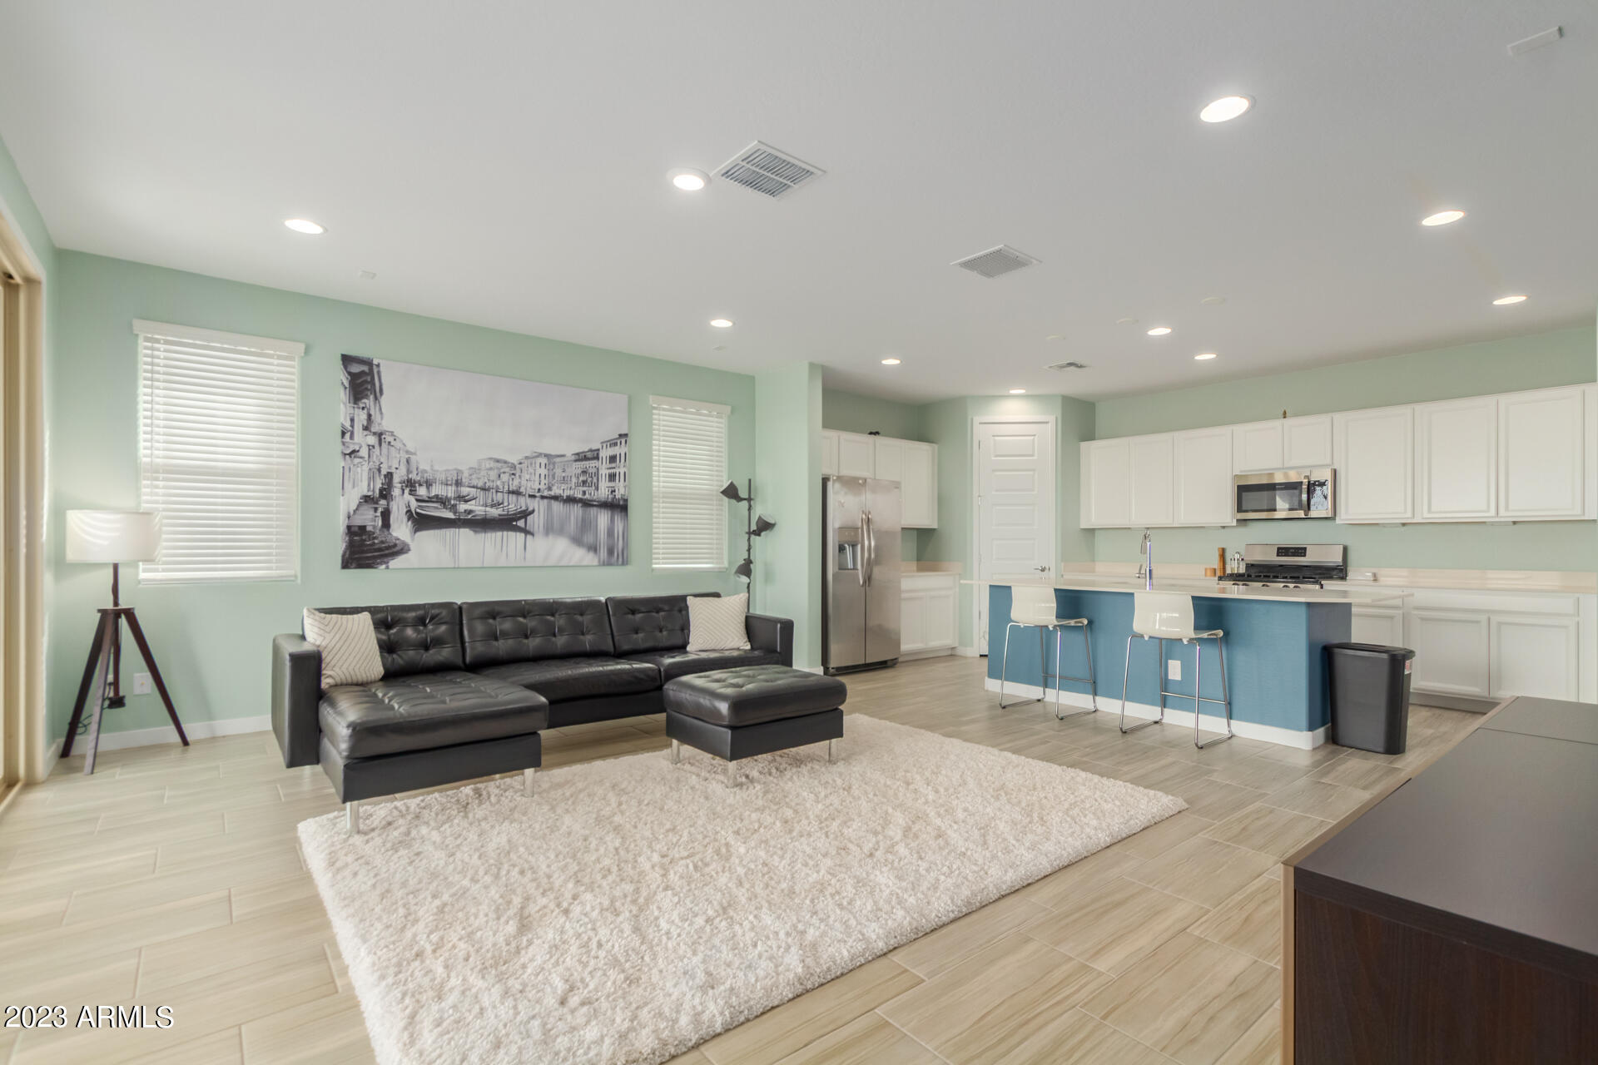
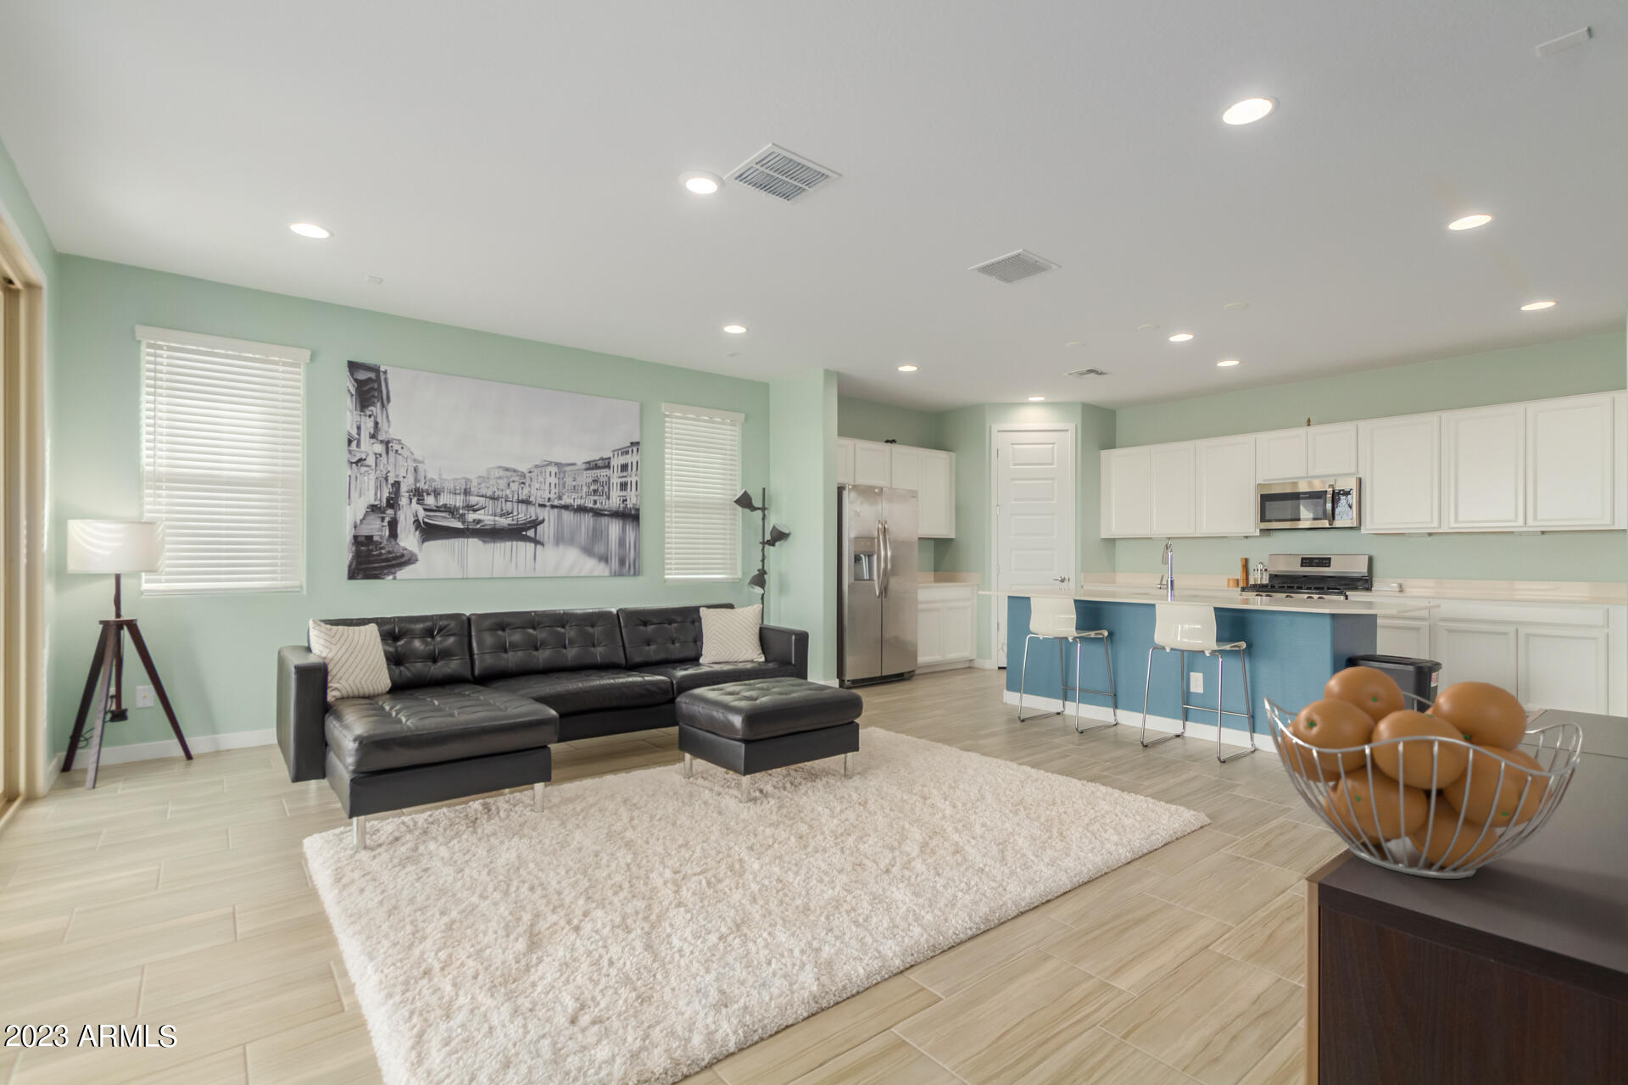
+ fruit basket [1262,665,1586,880]
